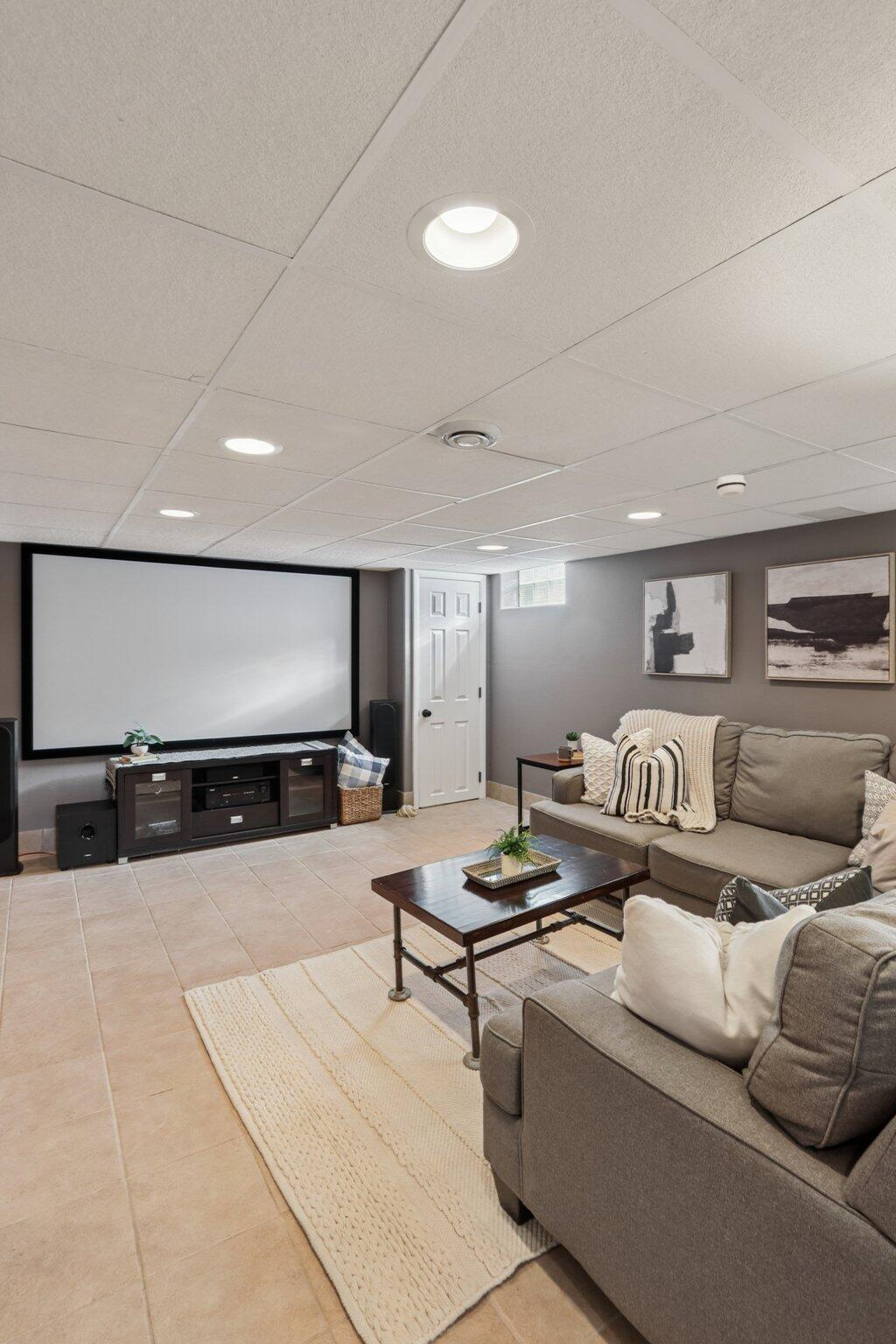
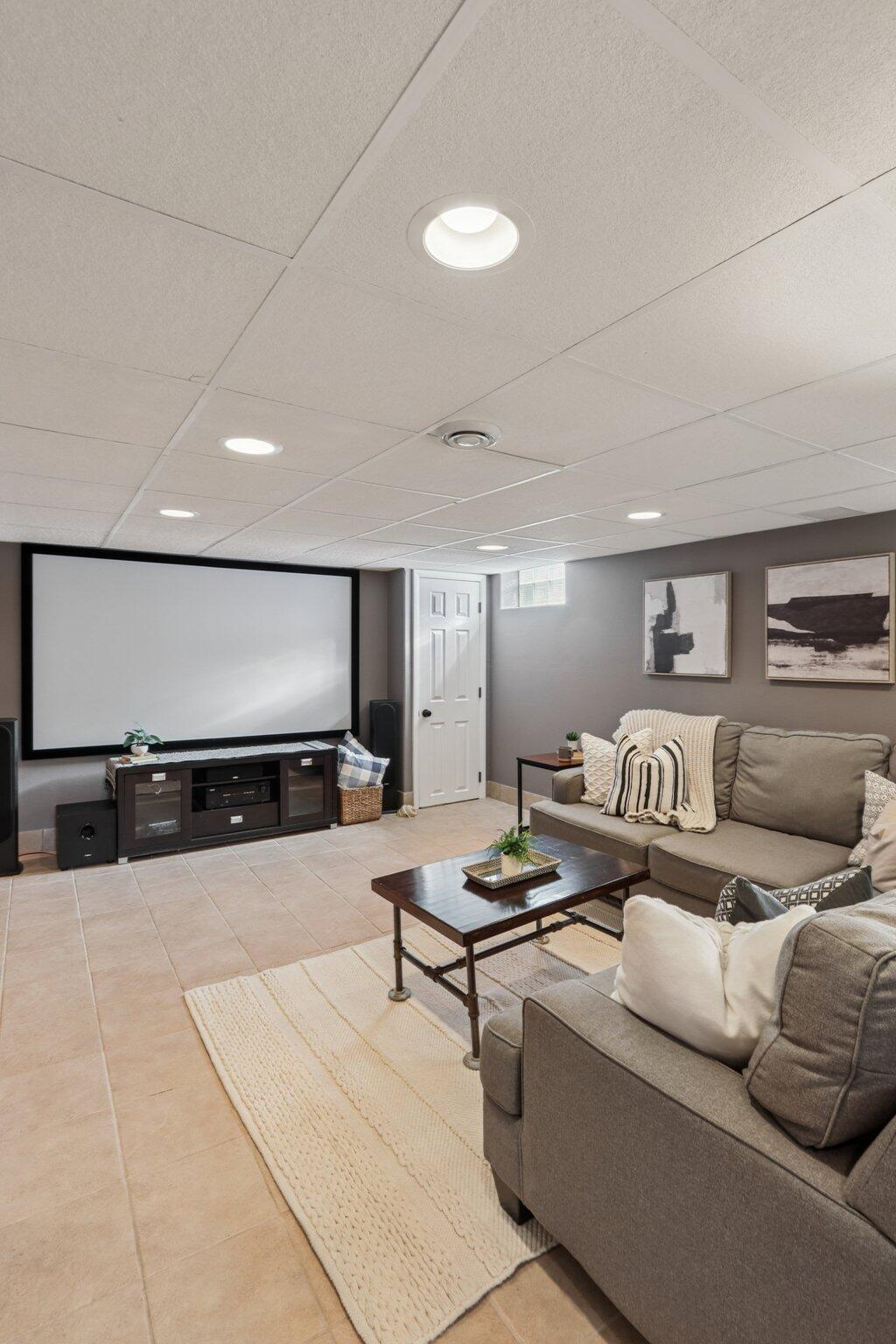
- smoke detector [715,474,747,498]
